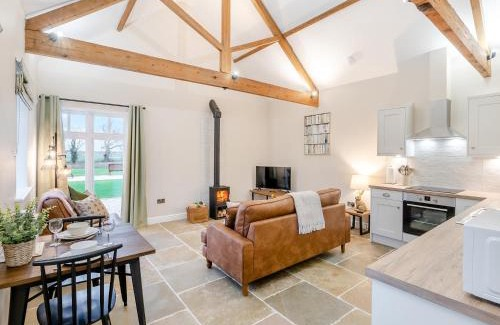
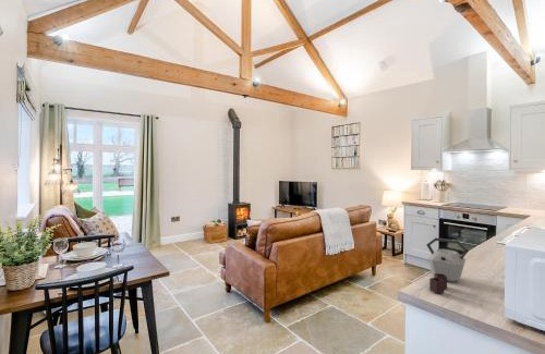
+ kettle [425,236,470,294]
